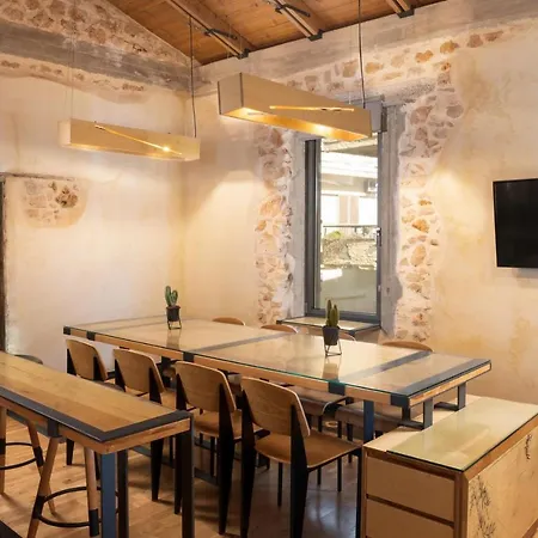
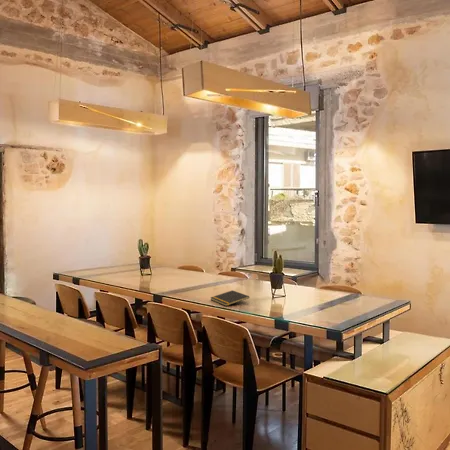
+ notepad [209,289,250,307]
